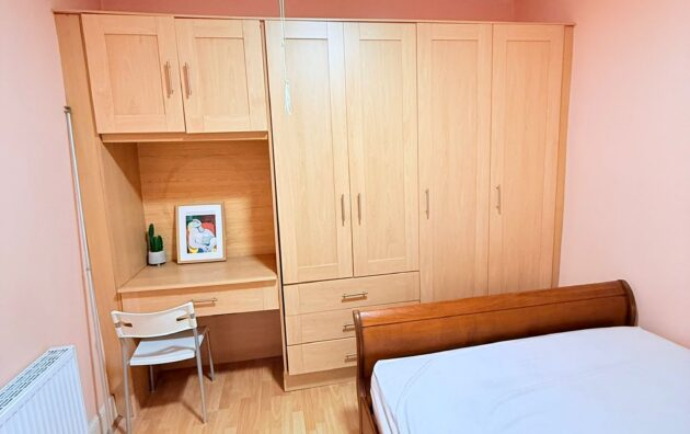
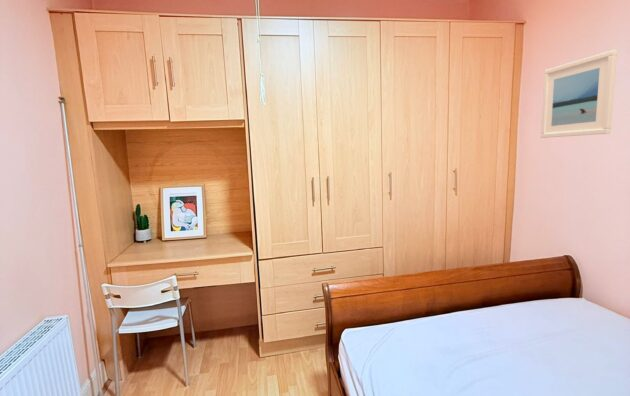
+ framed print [540,49,618,139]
